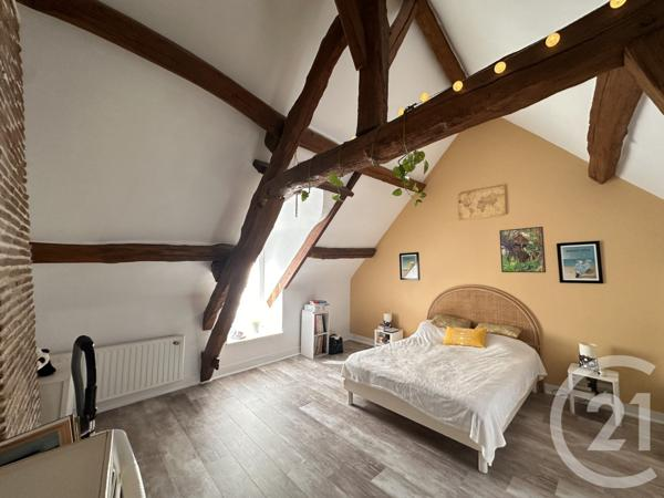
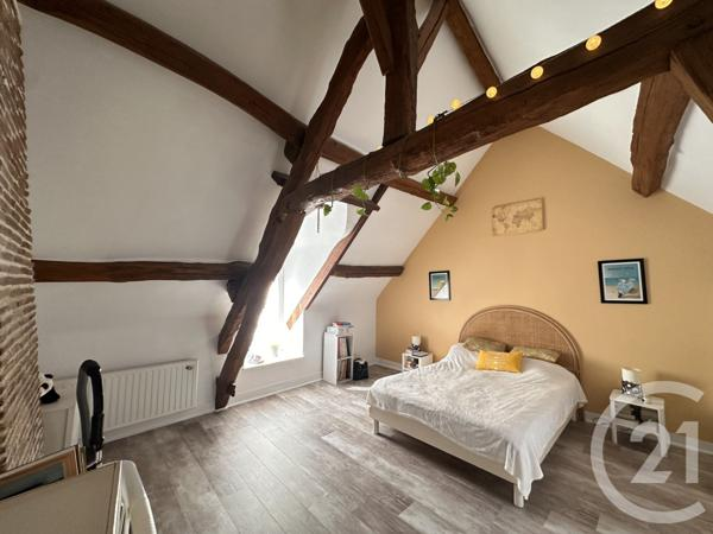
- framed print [499,226,547,273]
